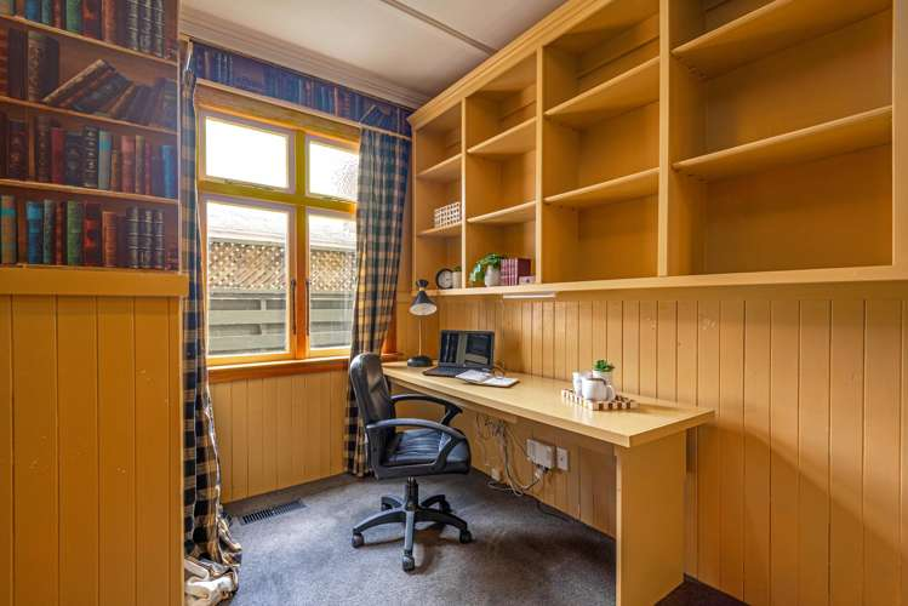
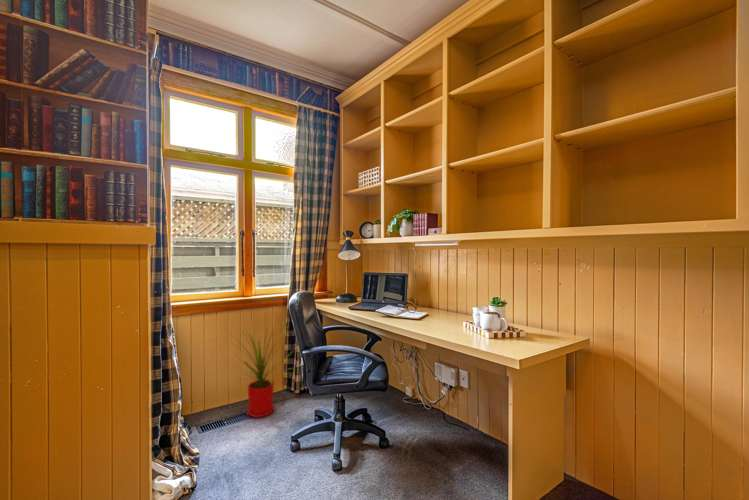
+ house plant [224,319,297,418]
